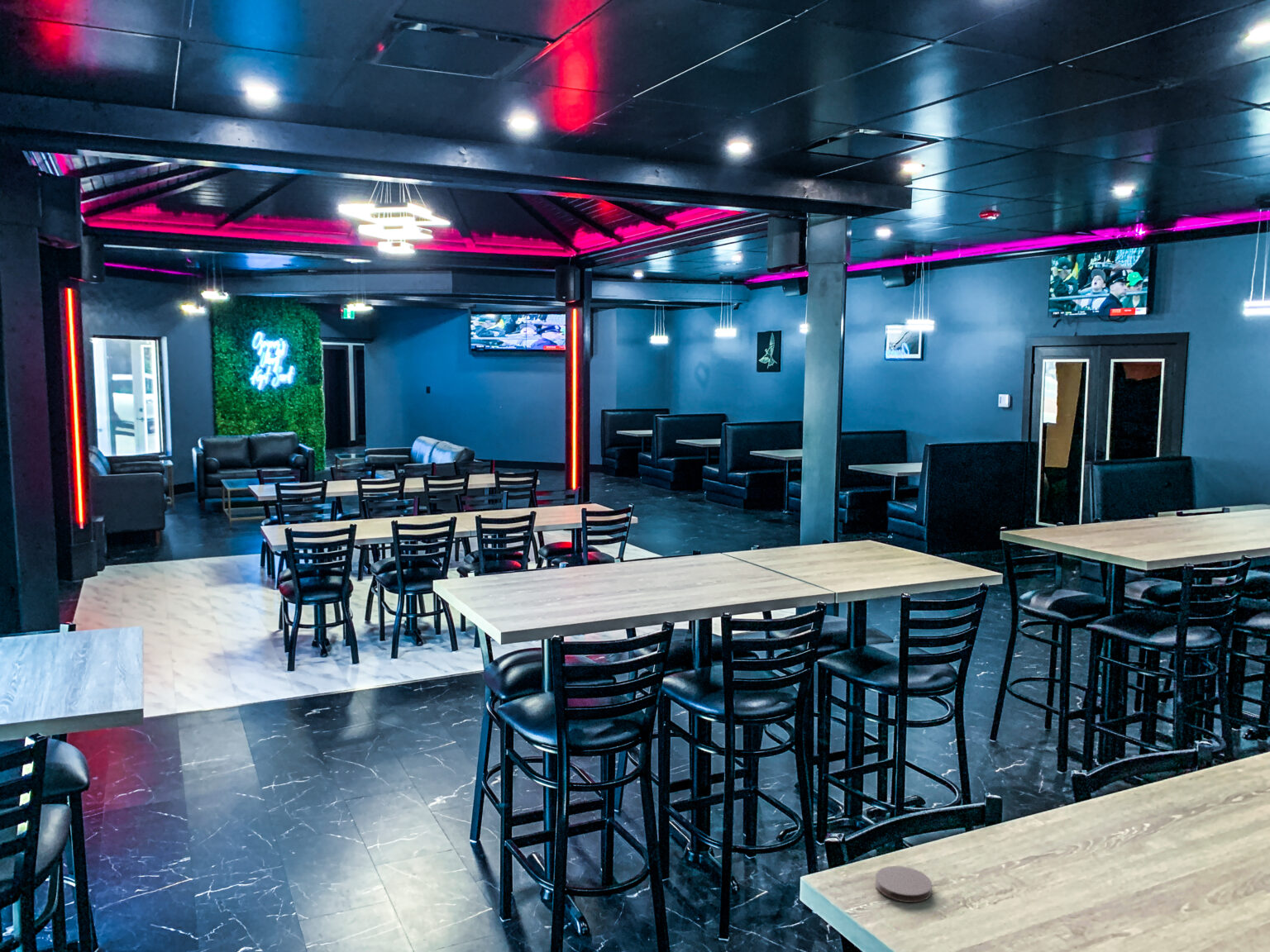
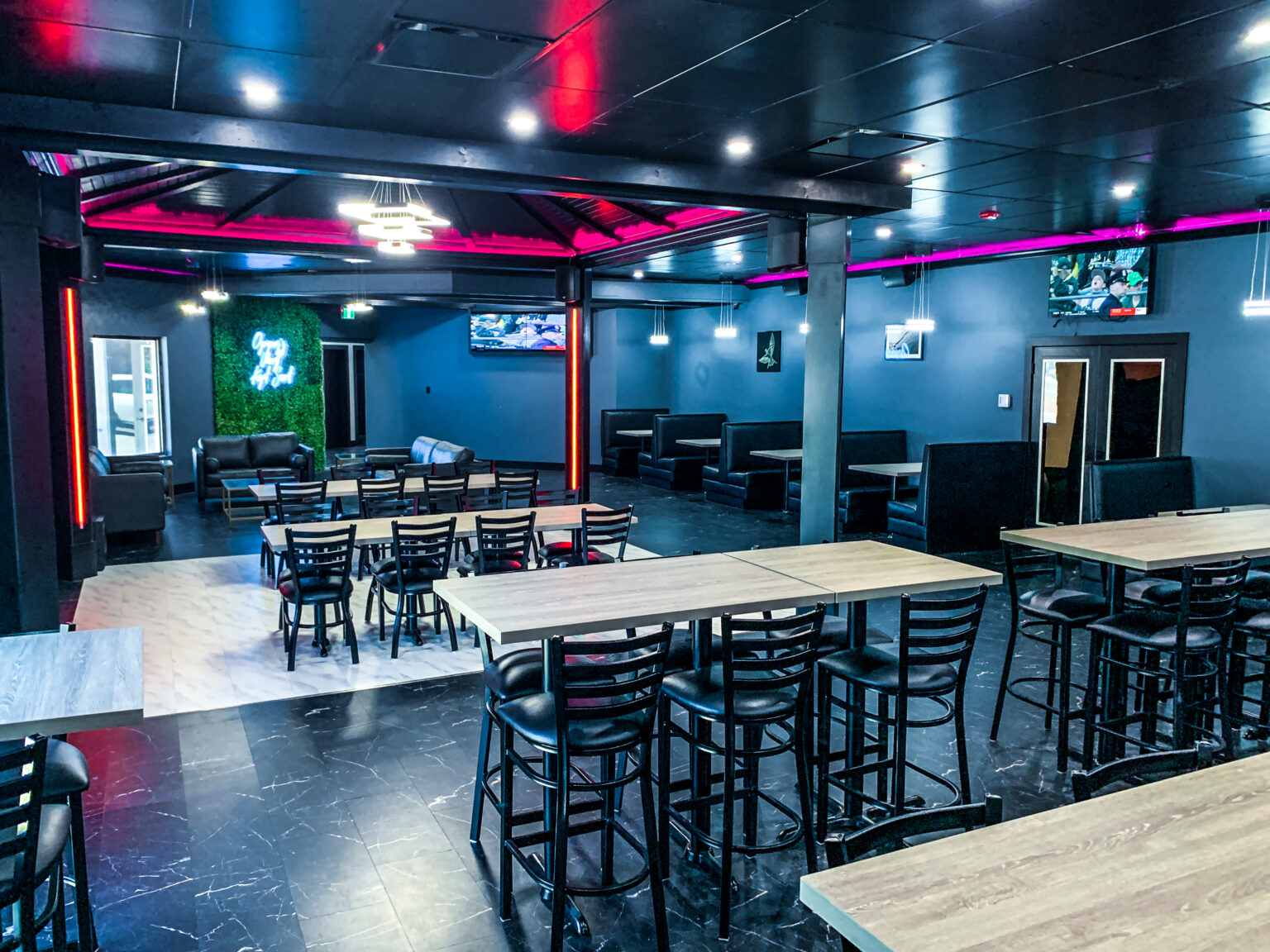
- coaster [875,865,933,903]
